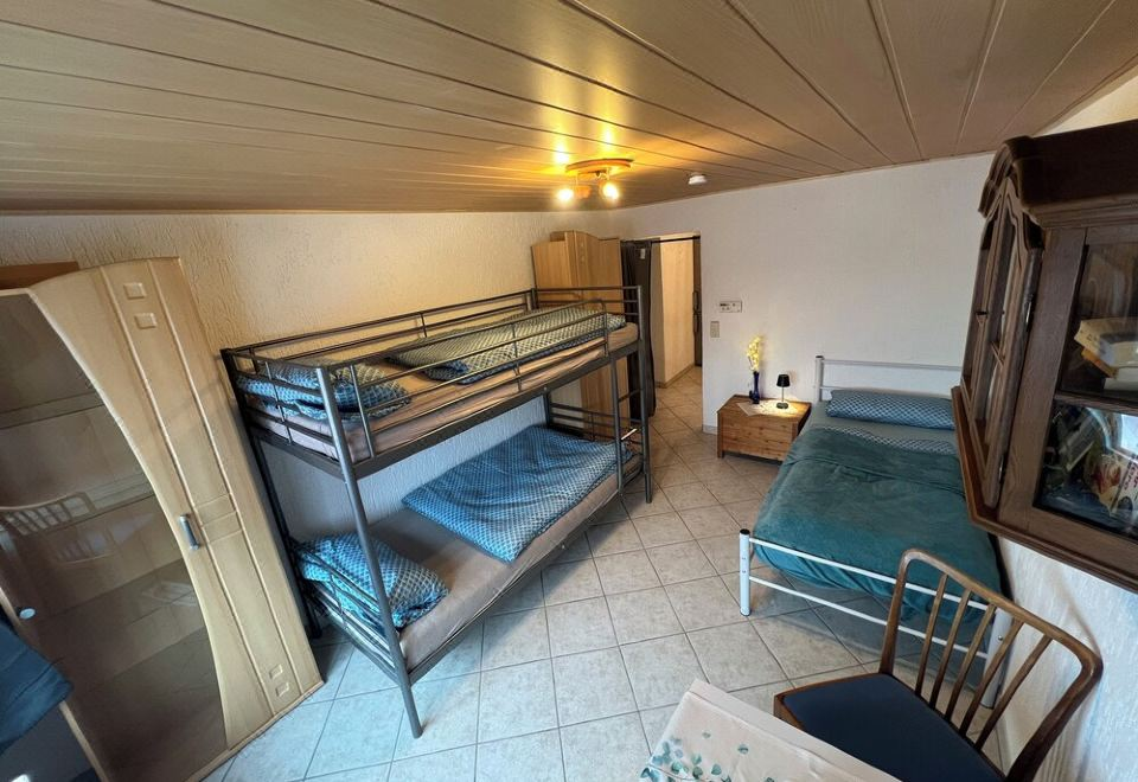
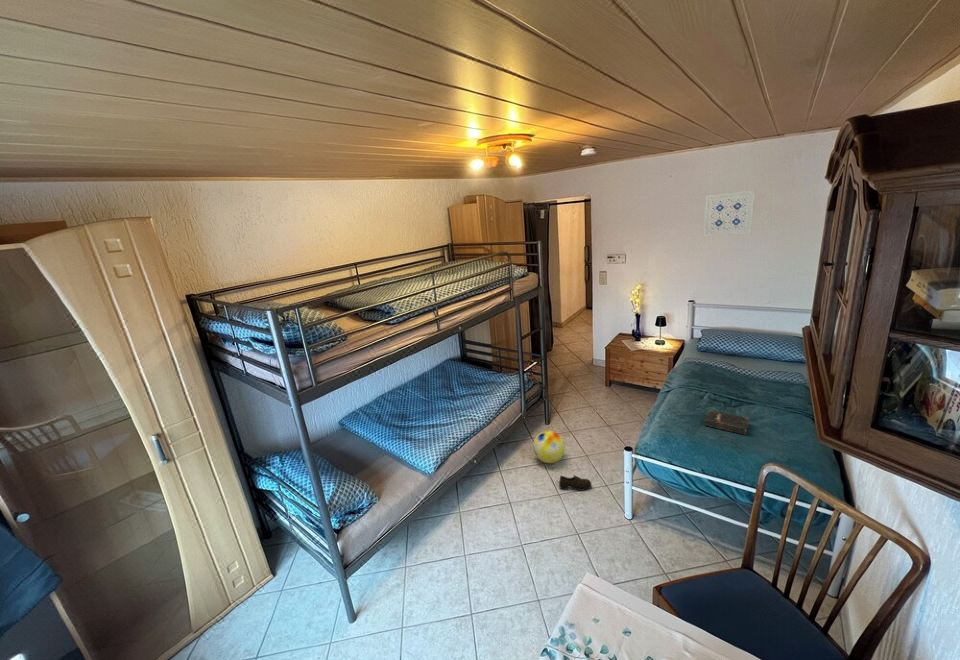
+ ball [532,430,566,464]
+ wall art [703,189,756,237]
+ shoe [558,474,593,492]
+ hardback book [704,409,750,436]
